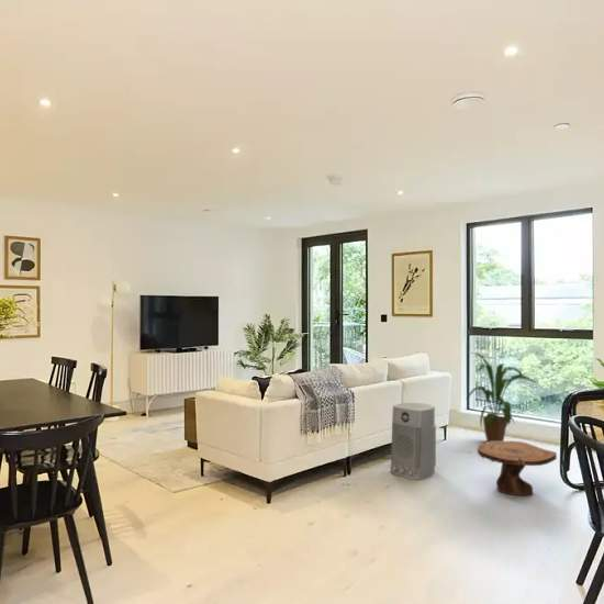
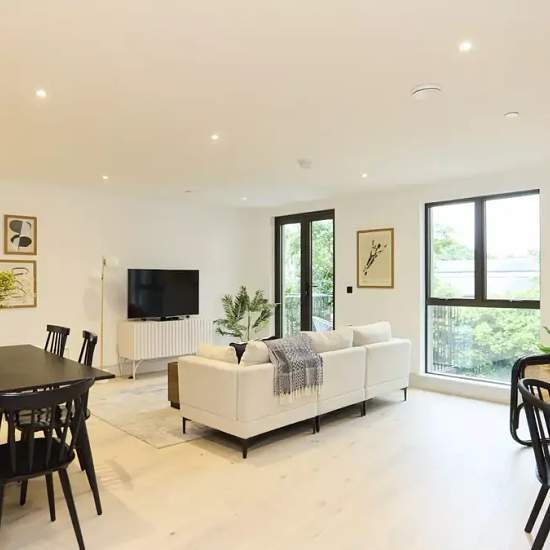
- house plant [465,351,538,443]
- side table [477,440,558,496]
- air purifier [389,402,437,481]
